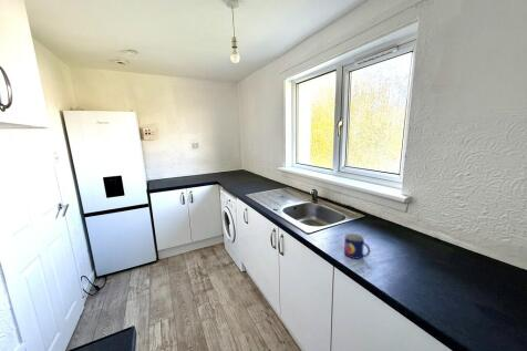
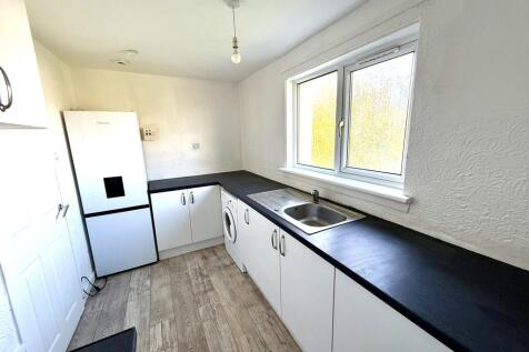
- mug [343,233,371,260]
